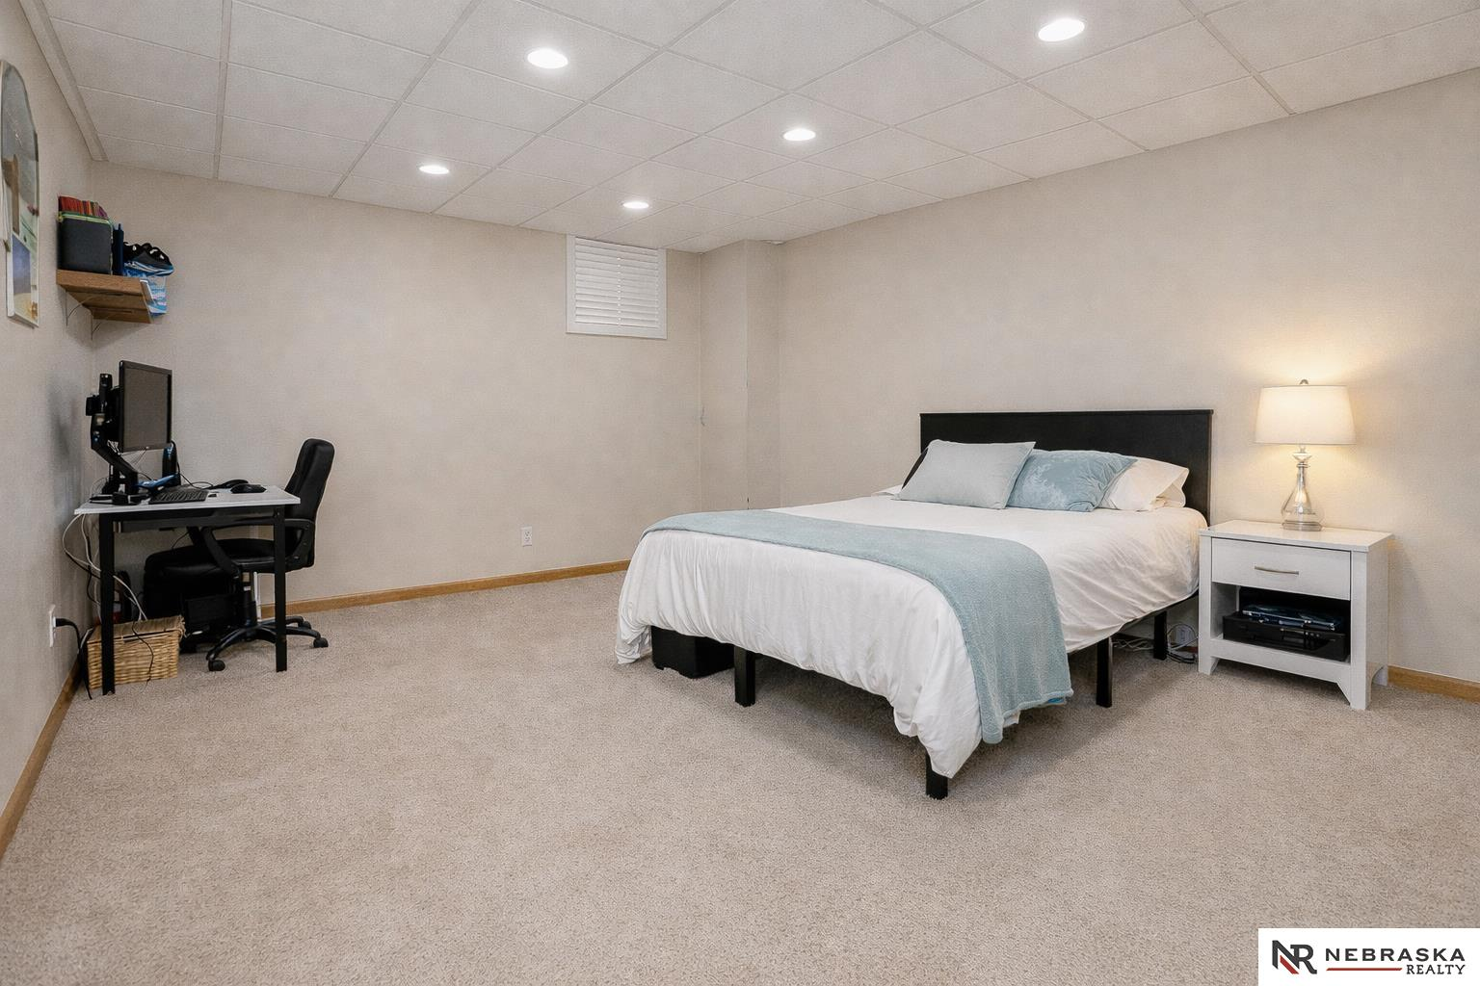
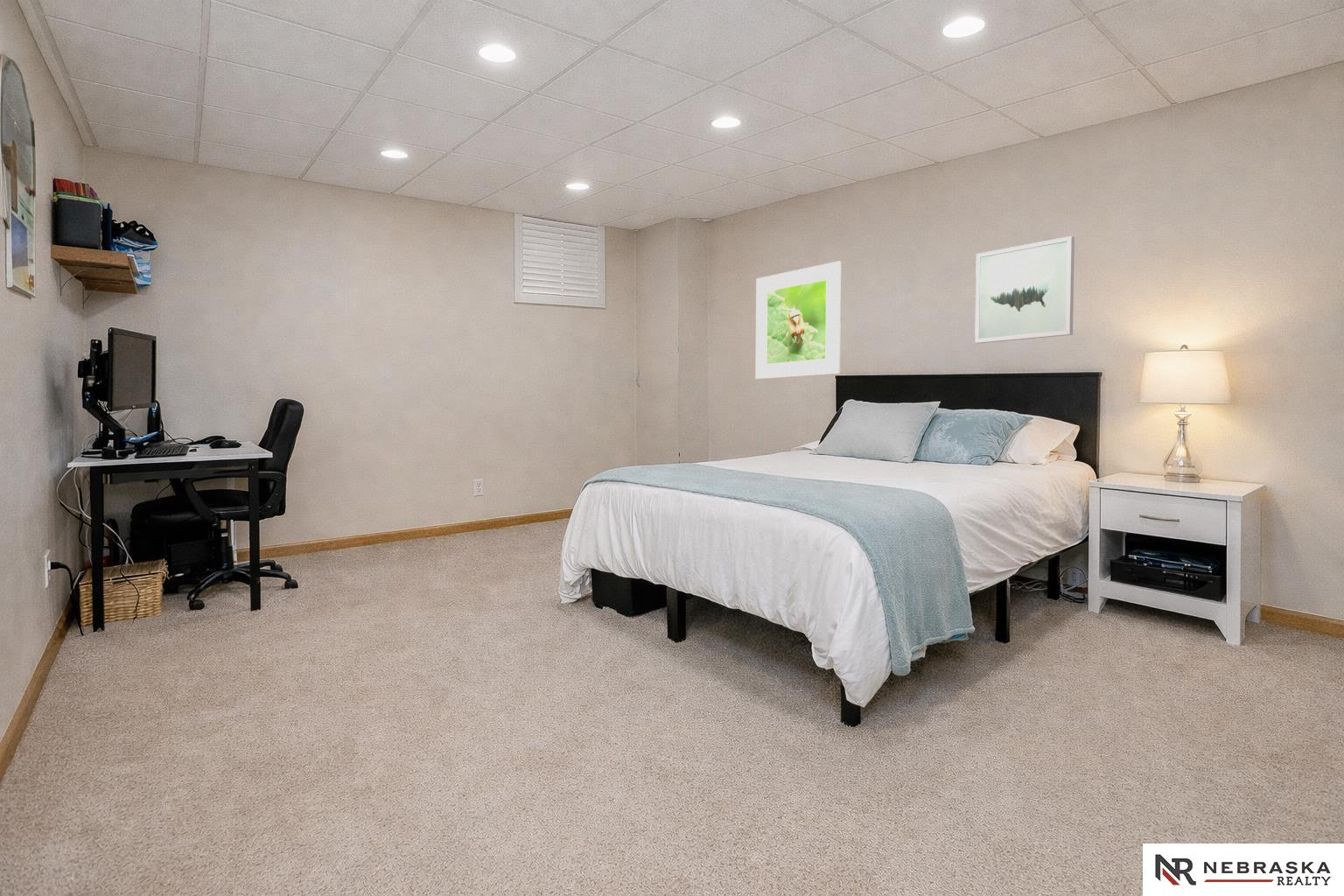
+ wall art [974,235,1075,344]
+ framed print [755,261,842,381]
